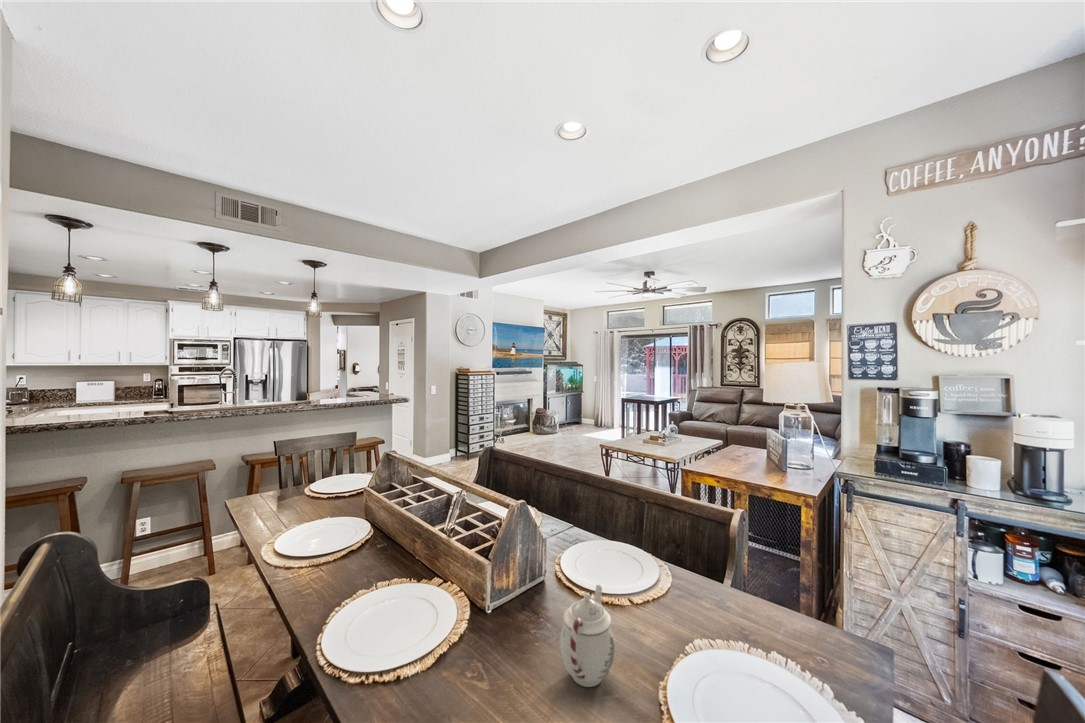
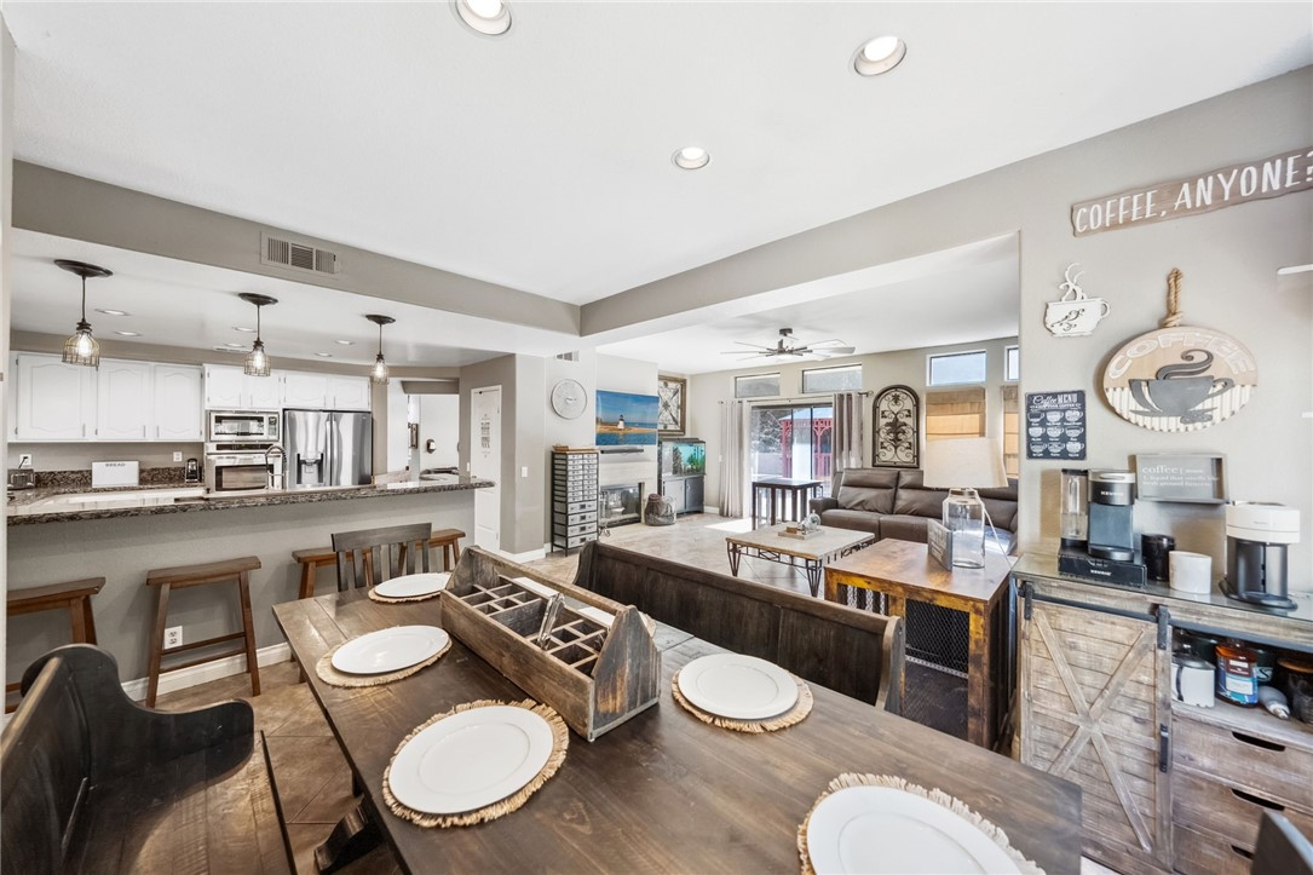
- teapot [559,584,616,688]
